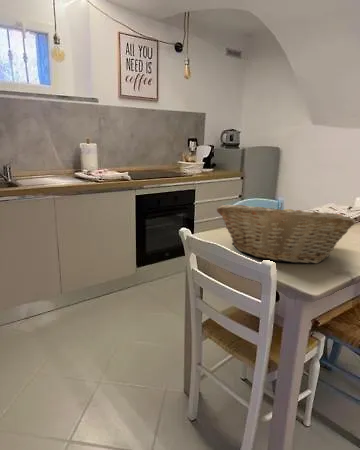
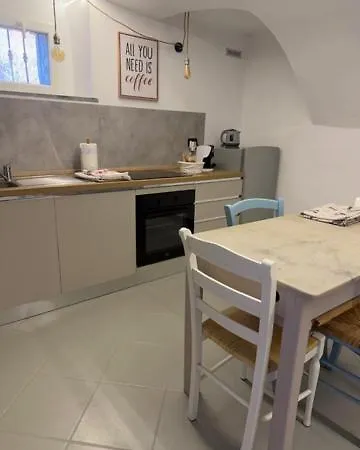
- fruit basket [216,202,355,265]
